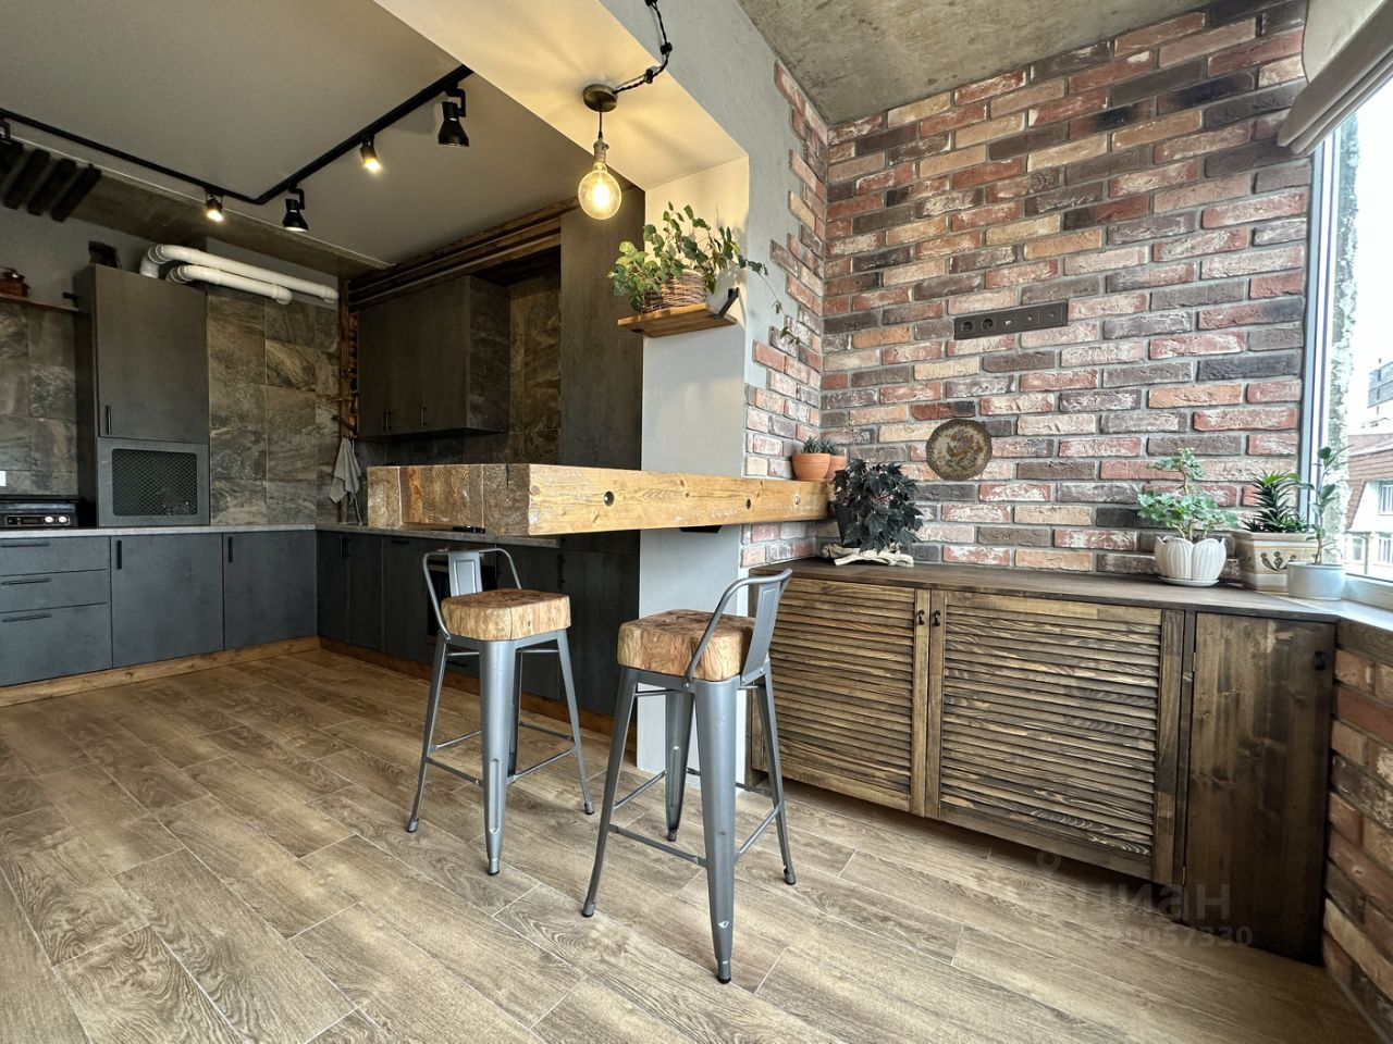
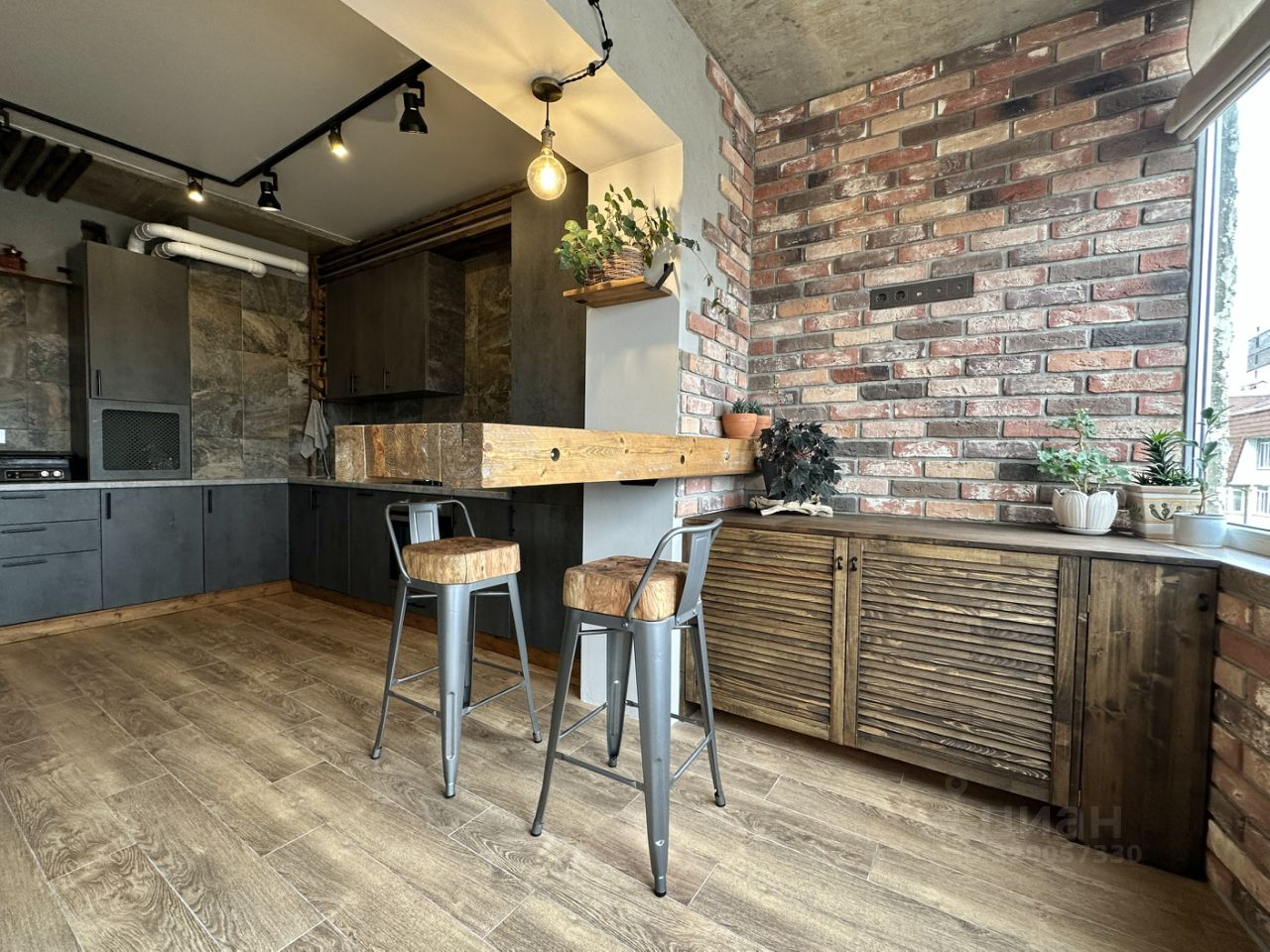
- decorative plate [924,418,994,483]
